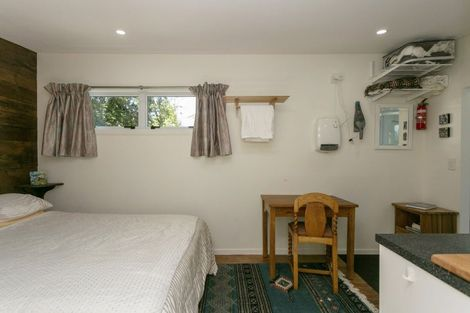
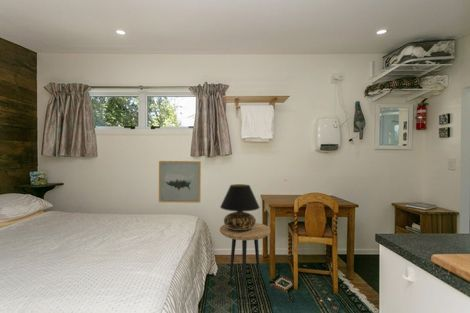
+ table lamp [219,183,261,230]
+ wall art [158,160,202,204]
+ side table [219,222,271,299]
